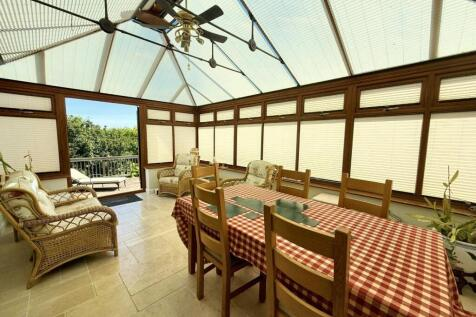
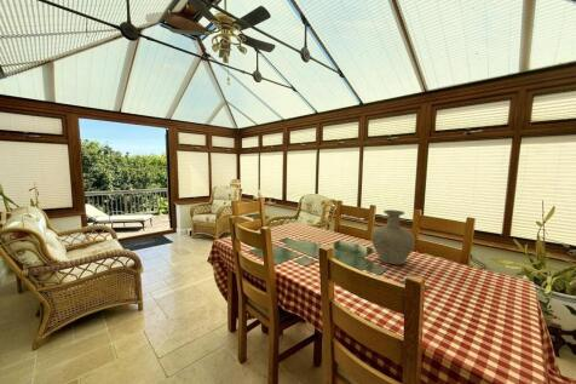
+ vase [370,208,416,265]
